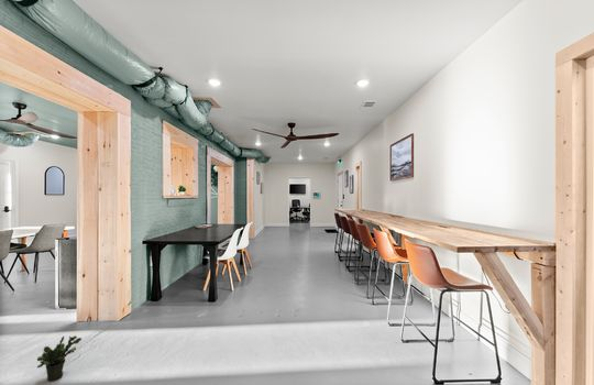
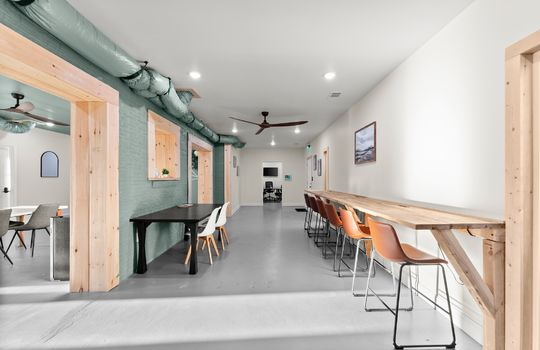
- potted plant [36,334,82,383]
